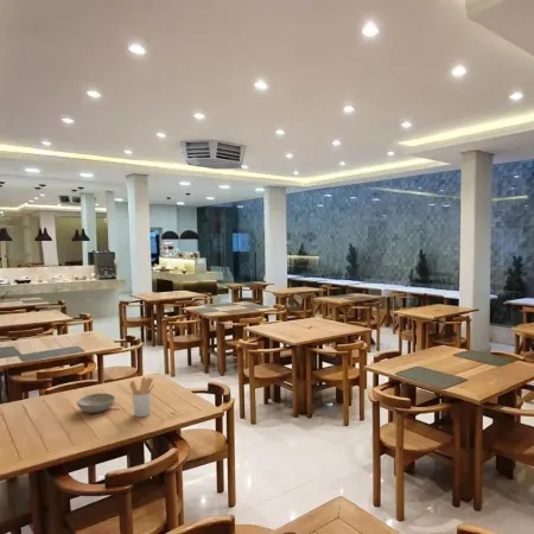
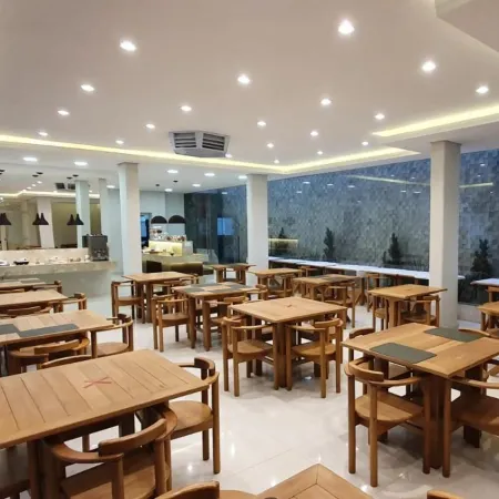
- bowl [76,393,116,414]
- utensil holder [129,376,155,418]
